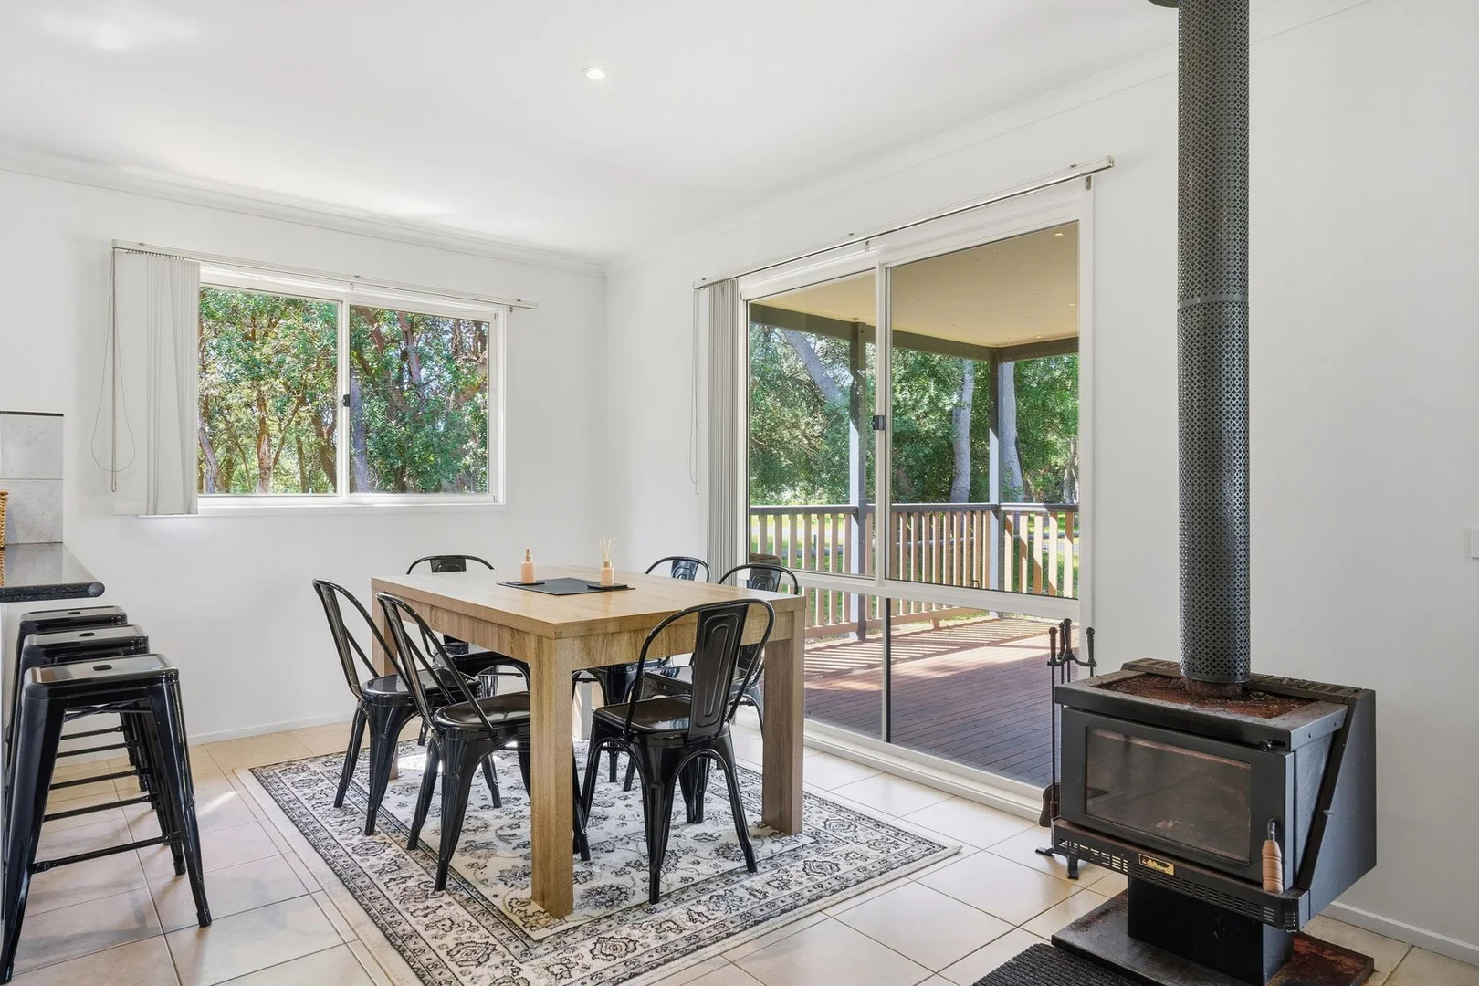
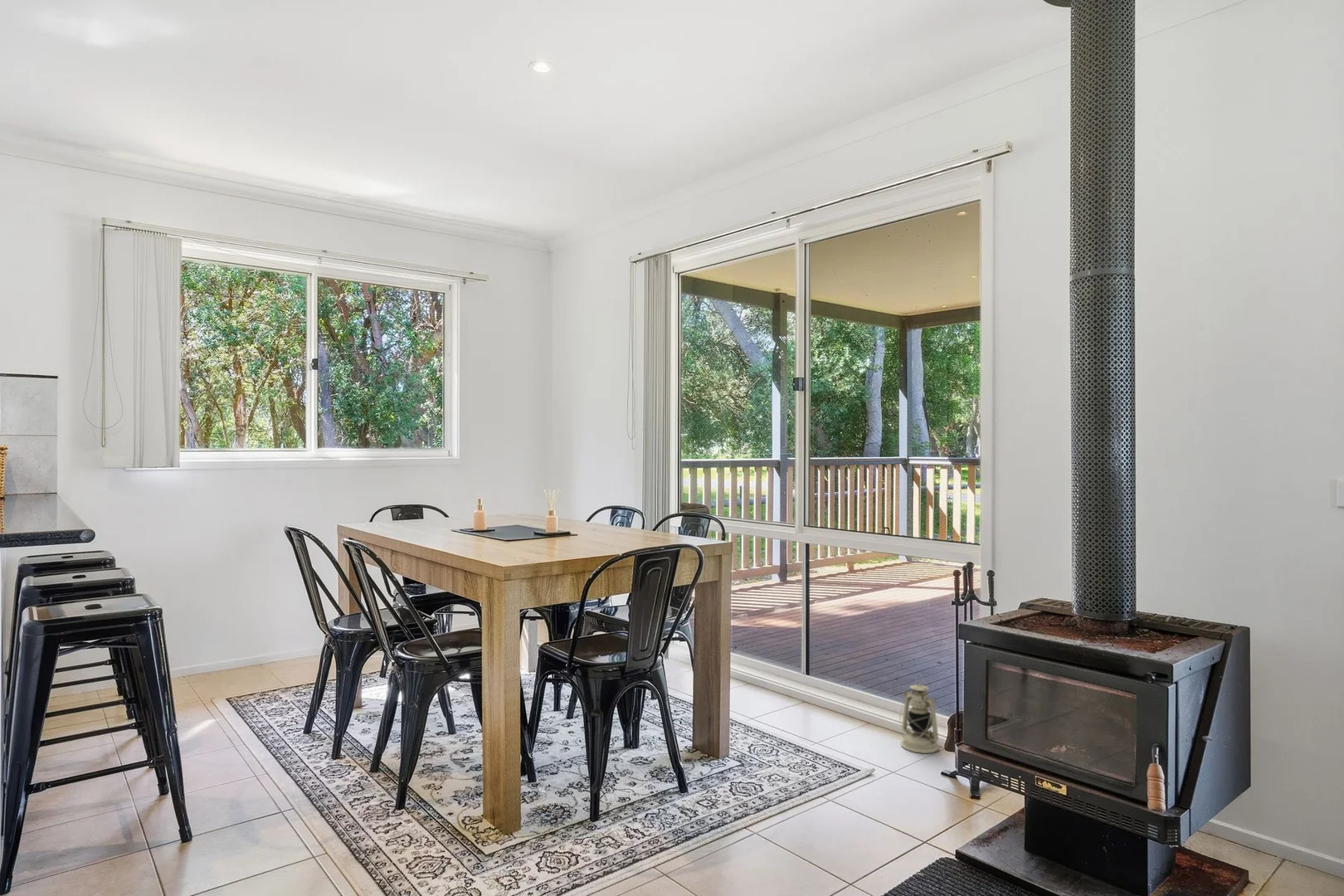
+ lantern [898,672,940,754]
